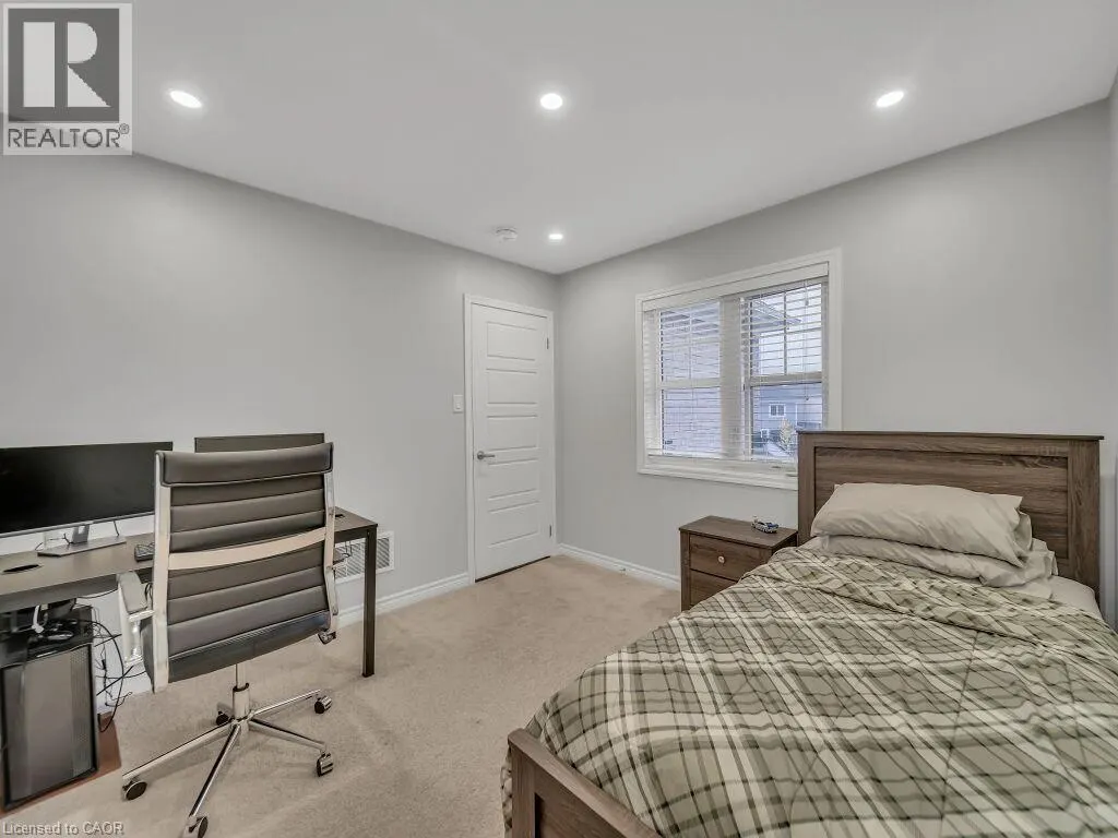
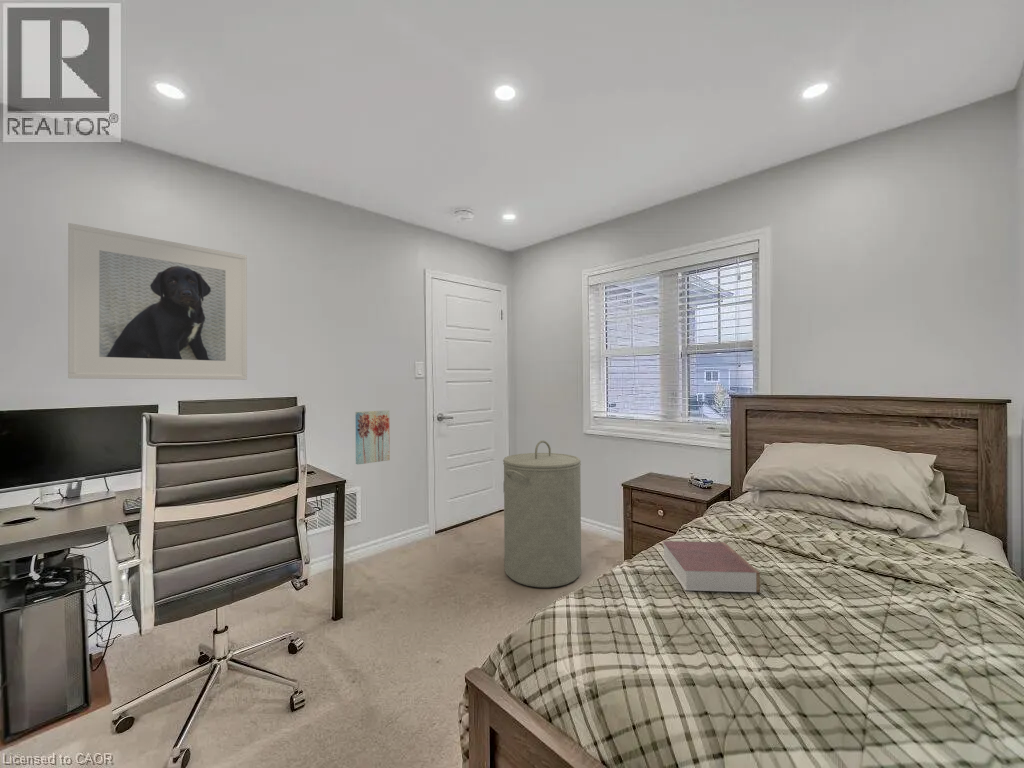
+ wall art [355,409,391,465]
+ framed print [67,222,248,381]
+ book [661,540,761,593]
+ laundry hamper [502,439,582,589]
